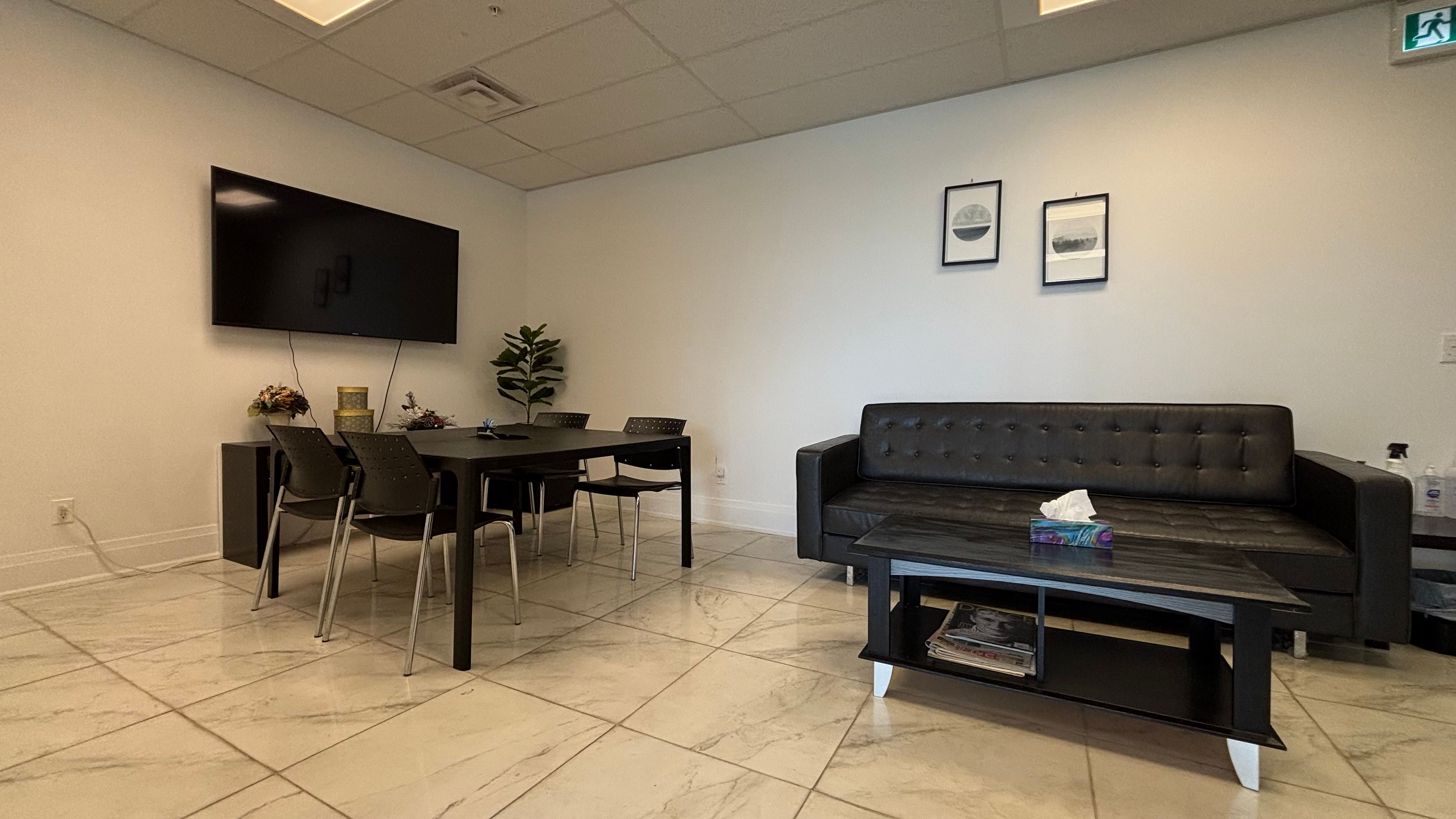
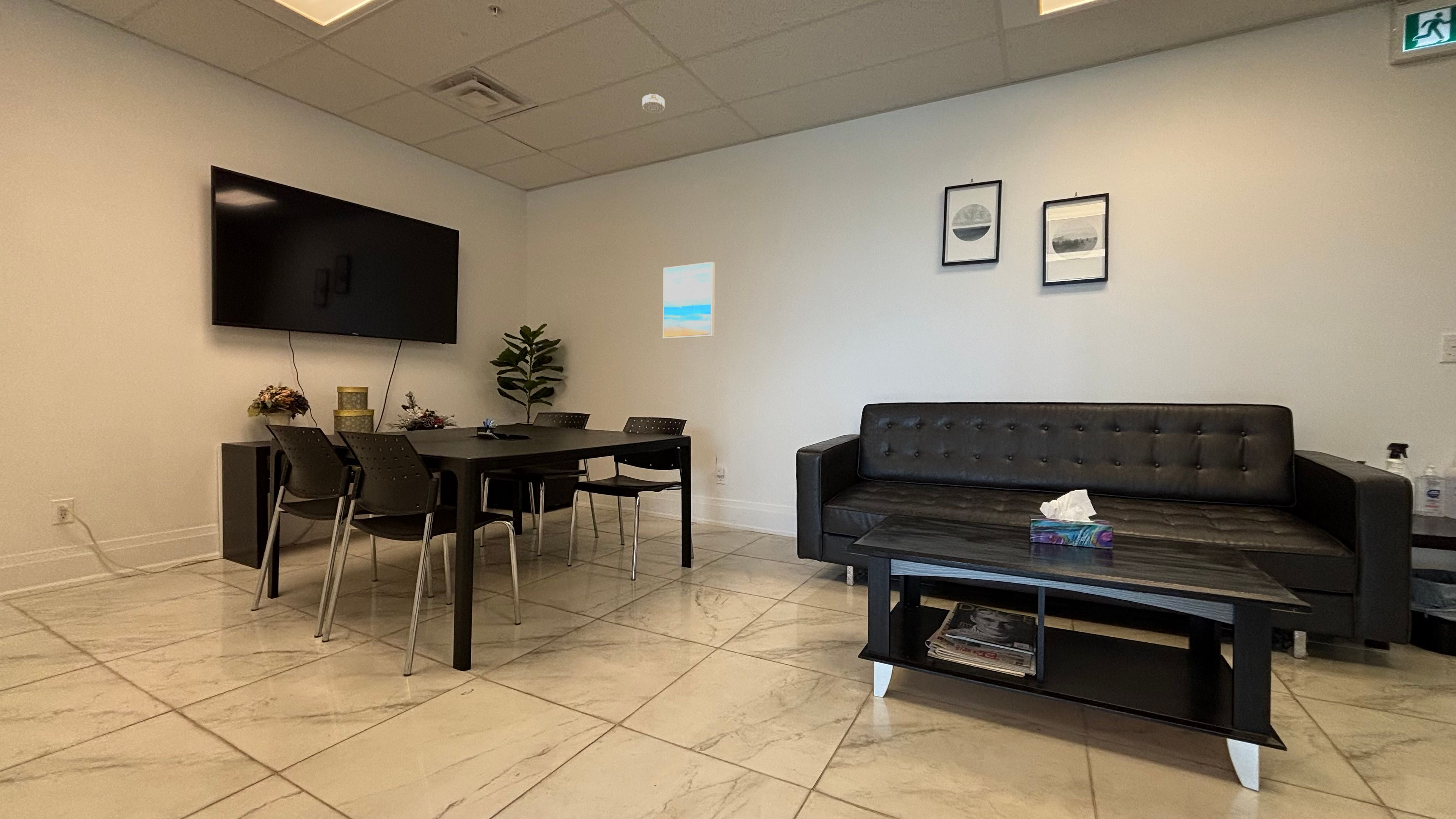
+ wall art [662,261,715,339]
+ smoke detector [642,93,665,113]
